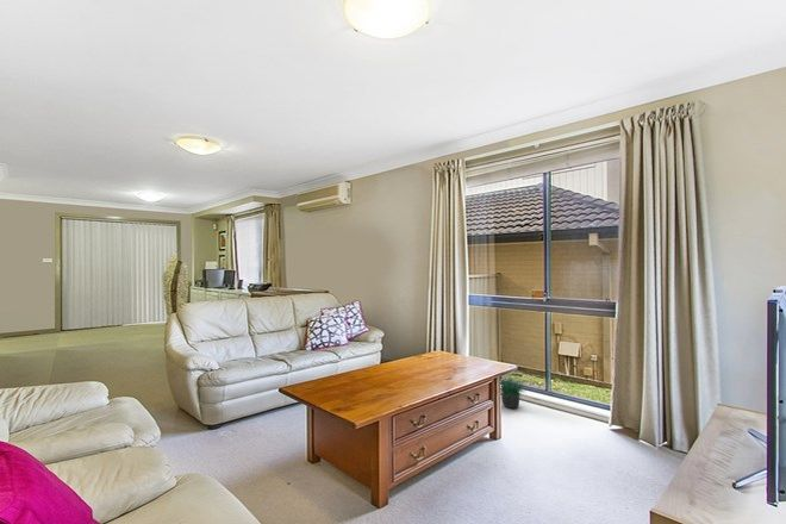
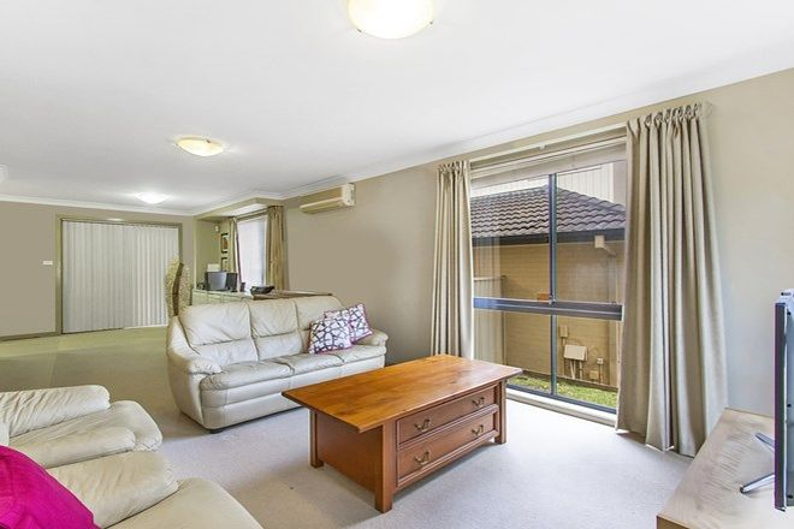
- potted plant [500,370,530,410]
